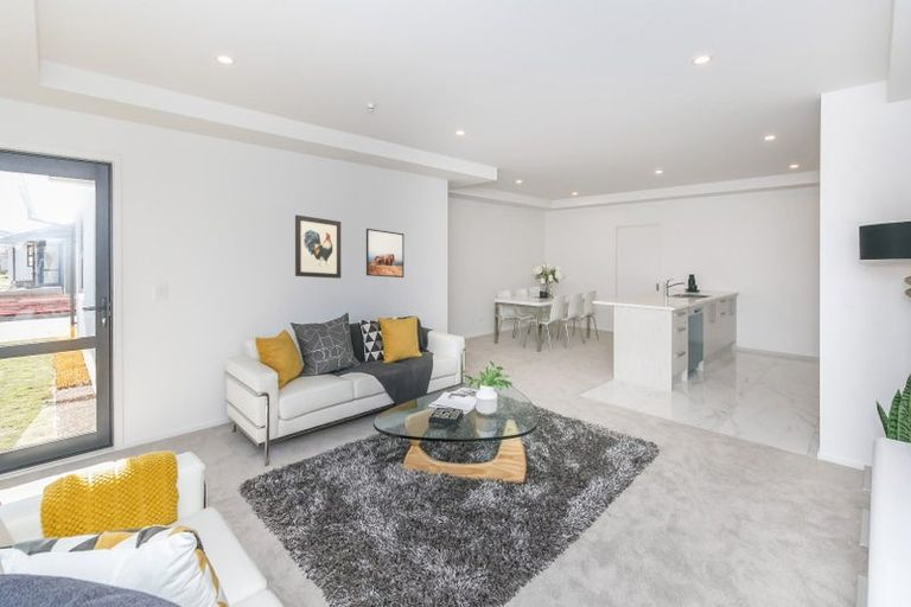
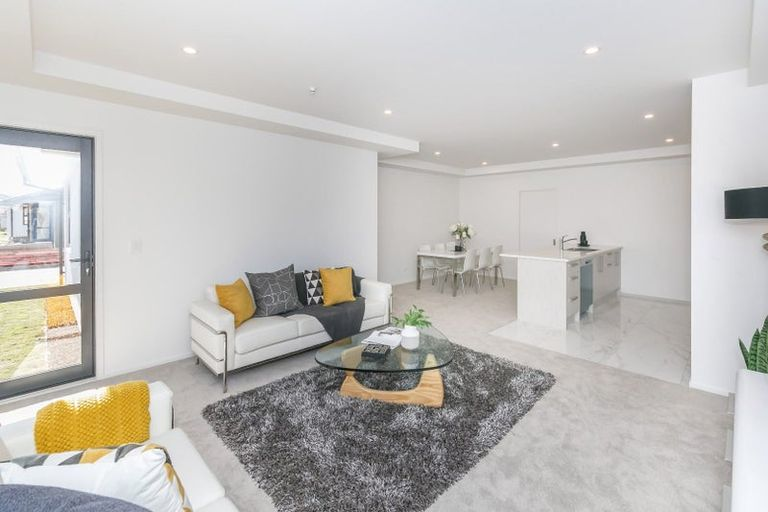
- wall art [294,215,342,280]
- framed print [365,228,404,279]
